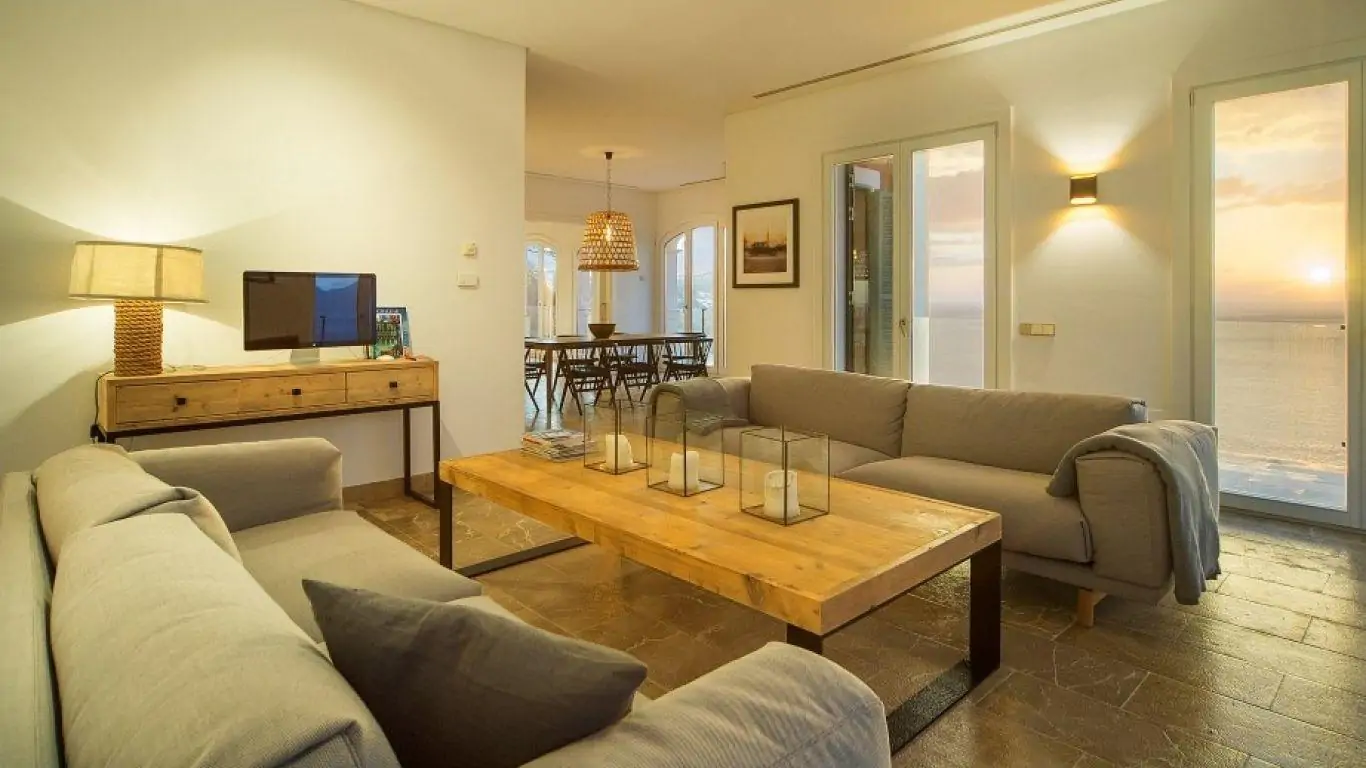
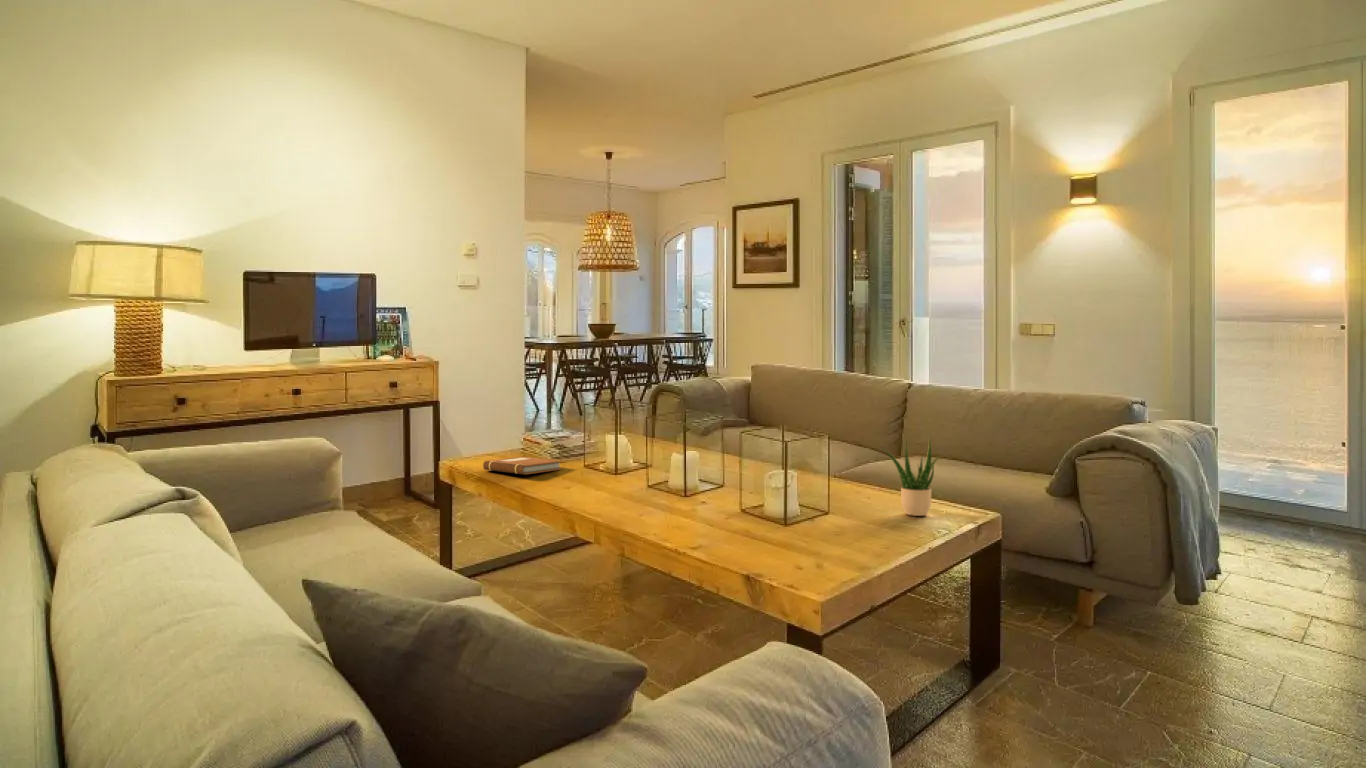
+ potted plant [881,436,942,517]
+ notebook [482,456,563,475]
